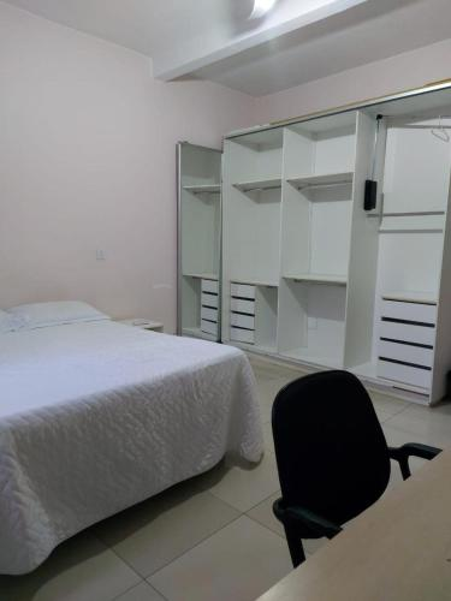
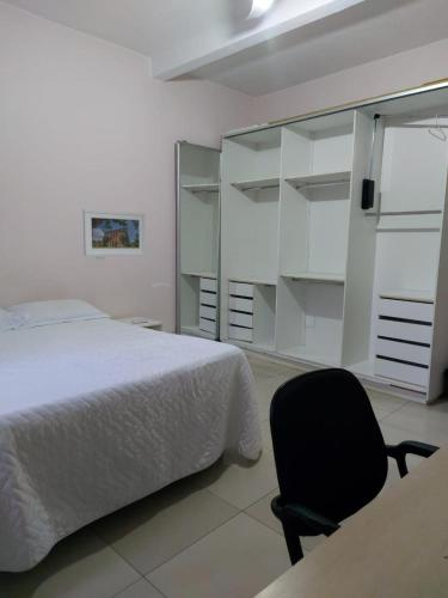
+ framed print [81,208,147,257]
